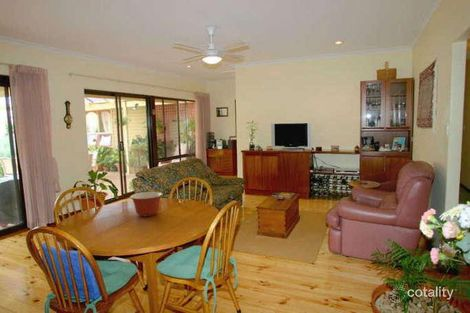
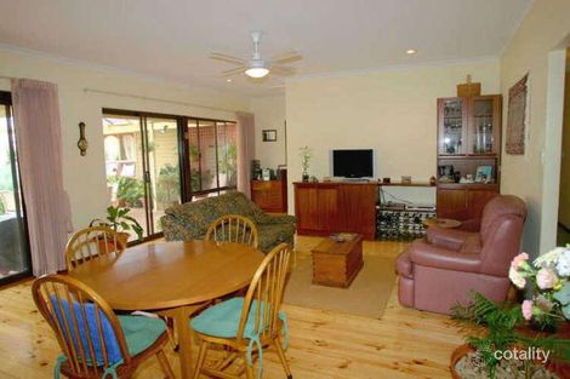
- mixing bowl [129,191,163,217]
